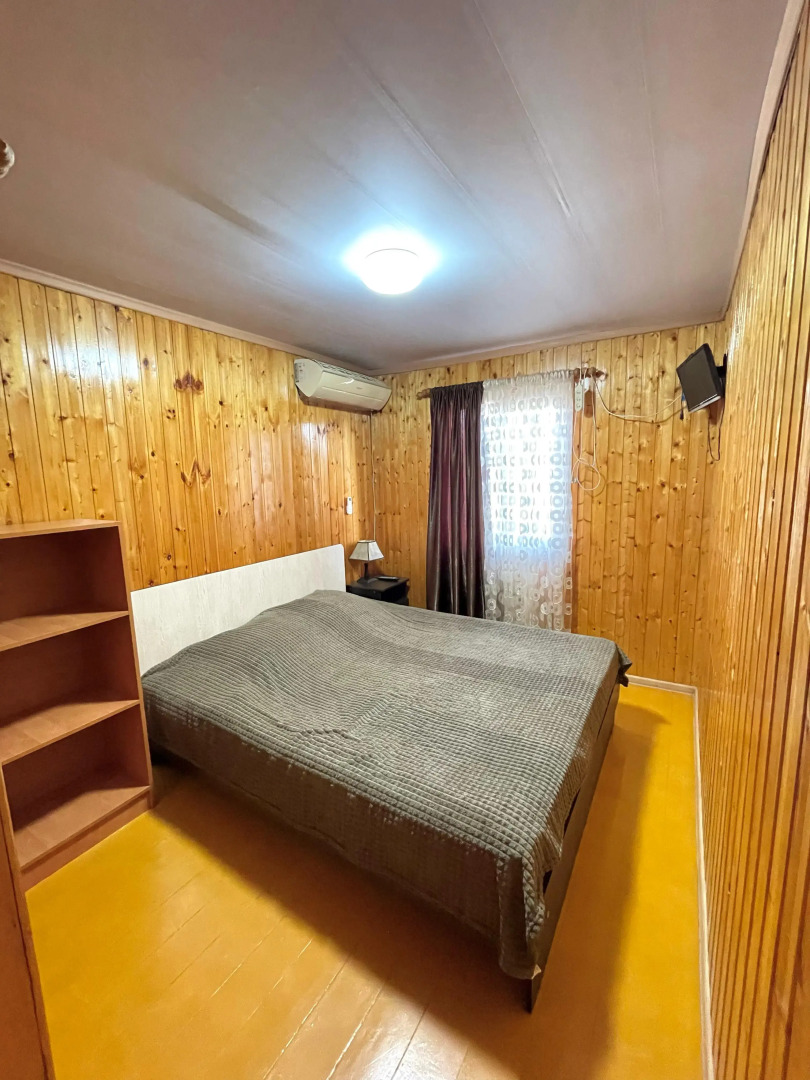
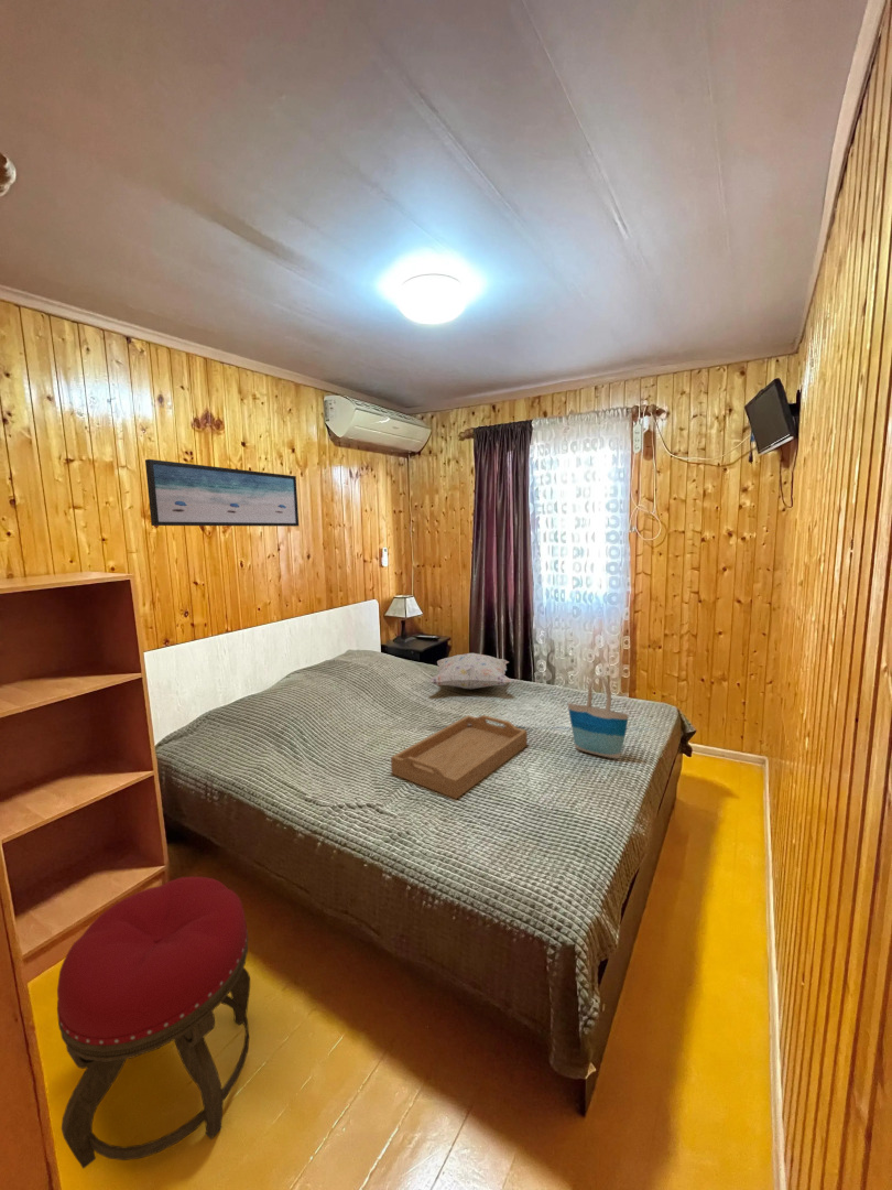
+ decorative pillow [428,652,513,690]
+ tote bag [567,673,629,759]
+ stool [56,876,251,1170]
+ serving tray [390,714,529,800]
+ wall art [144,458,300,528]
